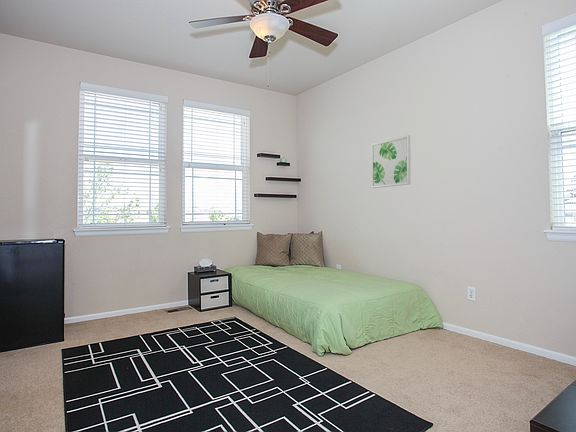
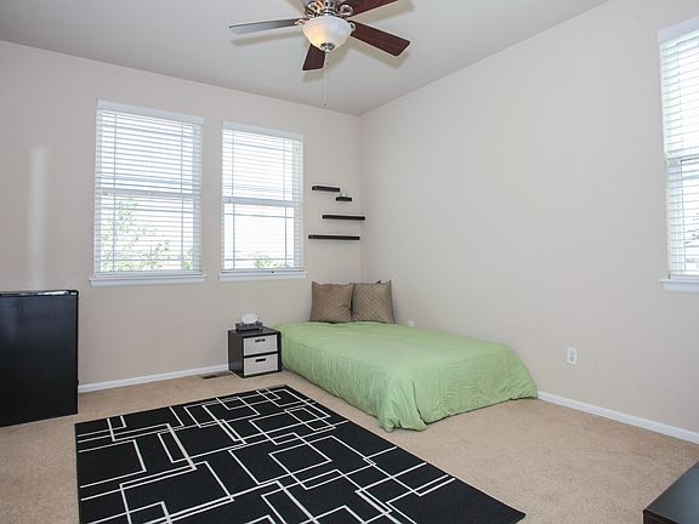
- wall art [370,134,412,189]
